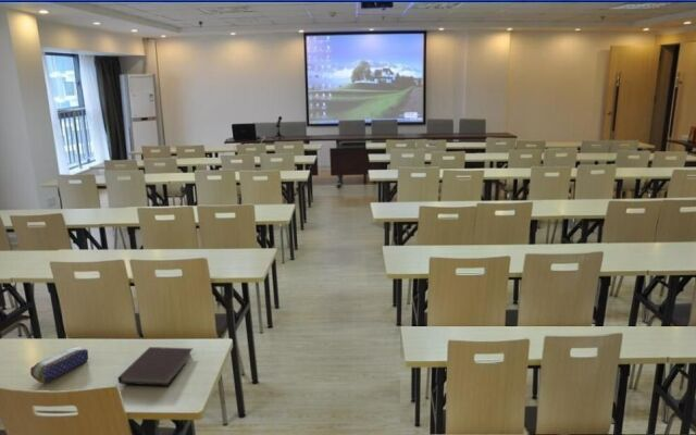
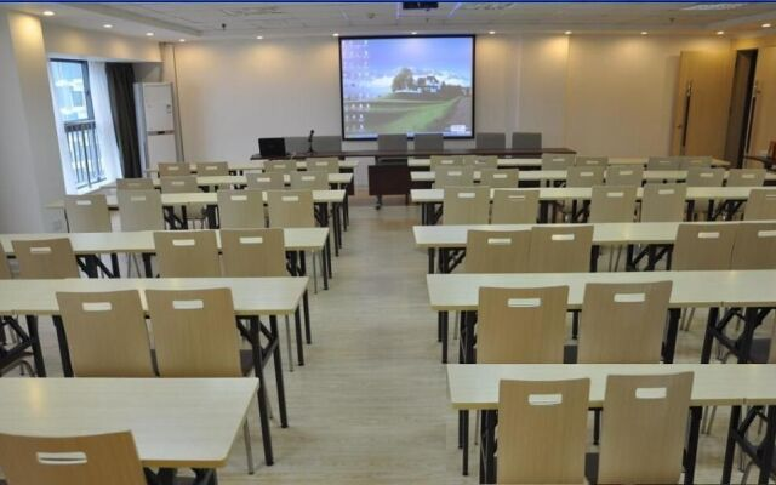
- notebook [116,346,194,387]
- pencil case [29,345,89,384]
